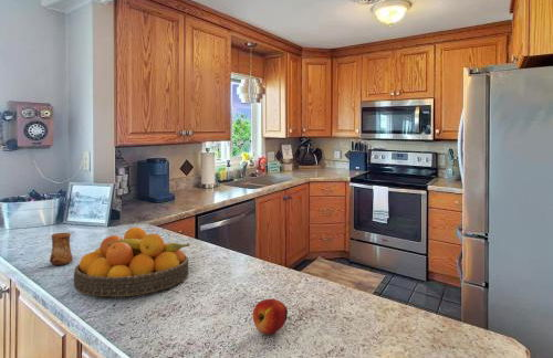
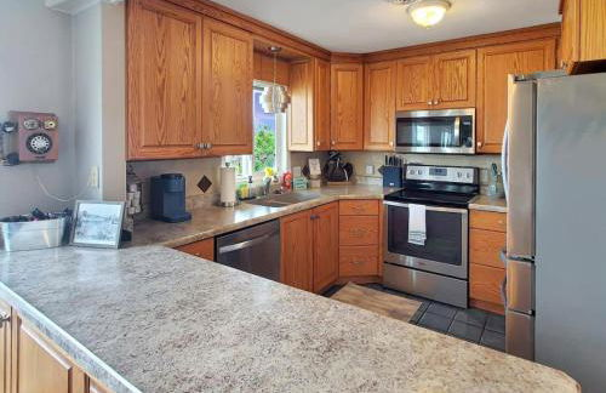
- apple [252,298,289,336]
- fruit bowl [73,227,191,297]
- cup [49,232,74,266]
